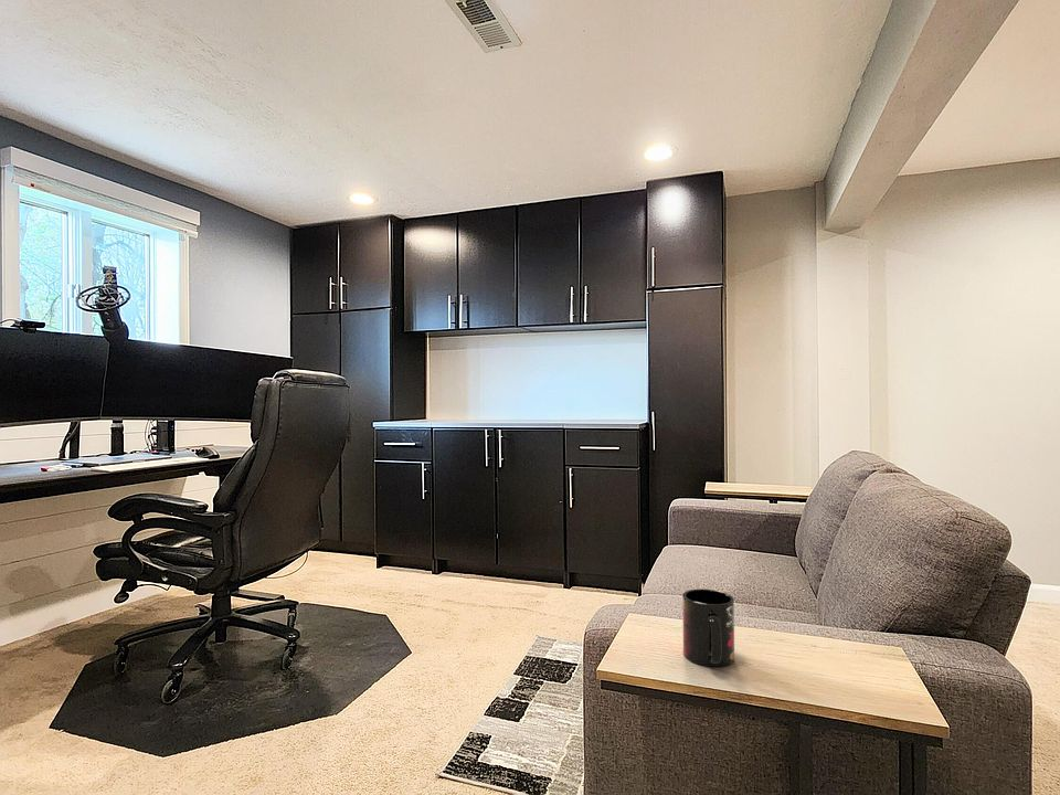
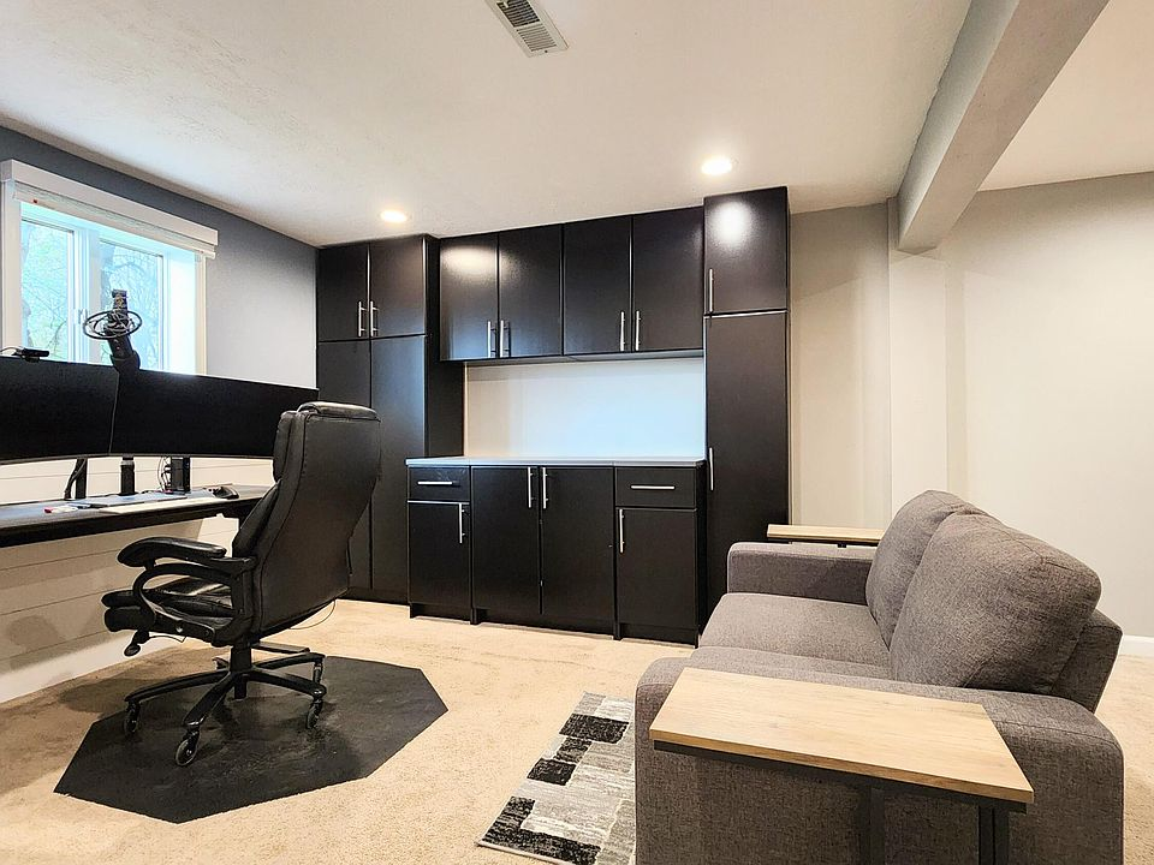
- mug [681,587,735,668]
